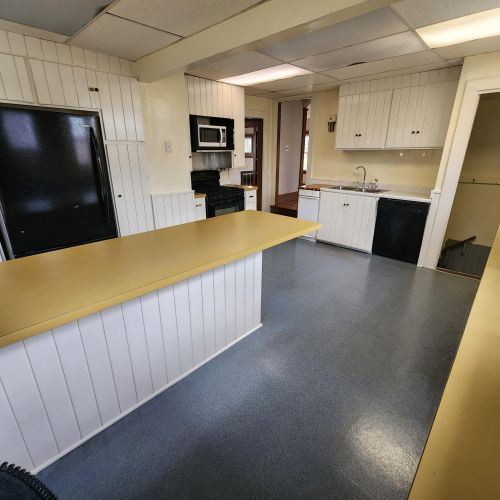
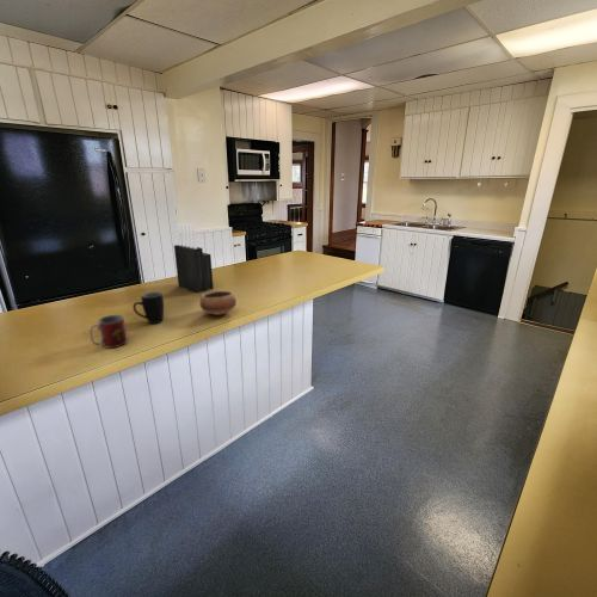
+ mug [133,290,165,325]
+ bowl [199,290,238,316]
+ mug [88,314,129,349]
+ knife block [173,222,215,294]
